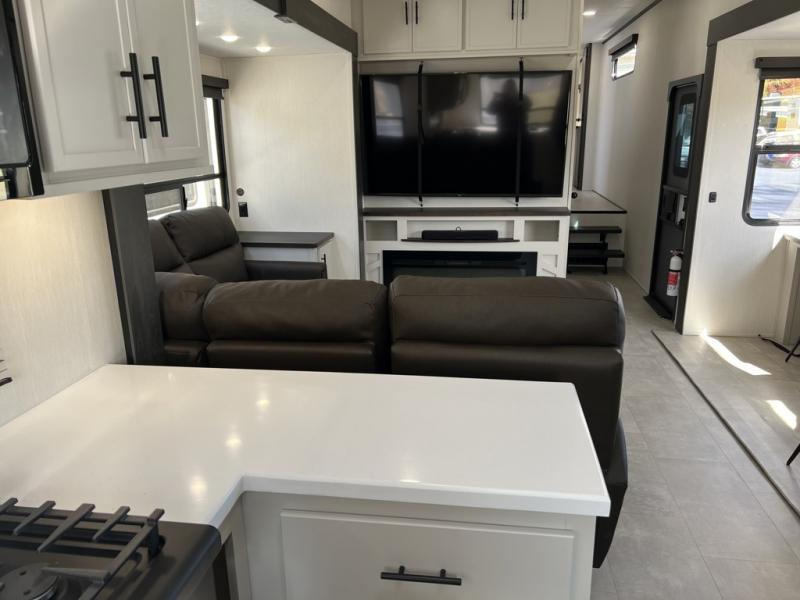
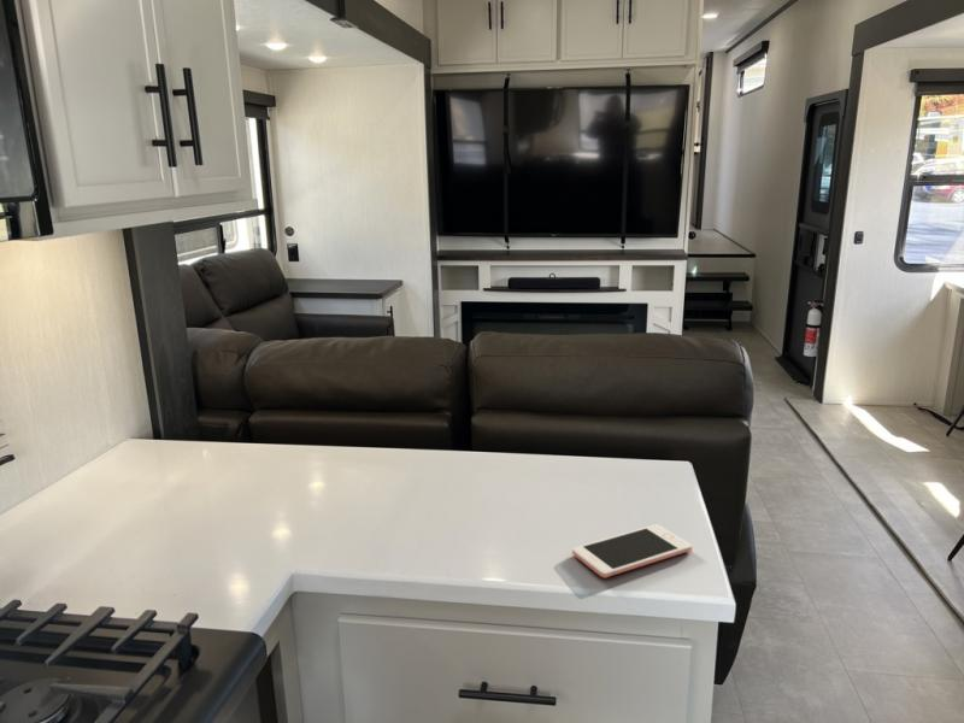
+ cell phone [571,523,693,578]
